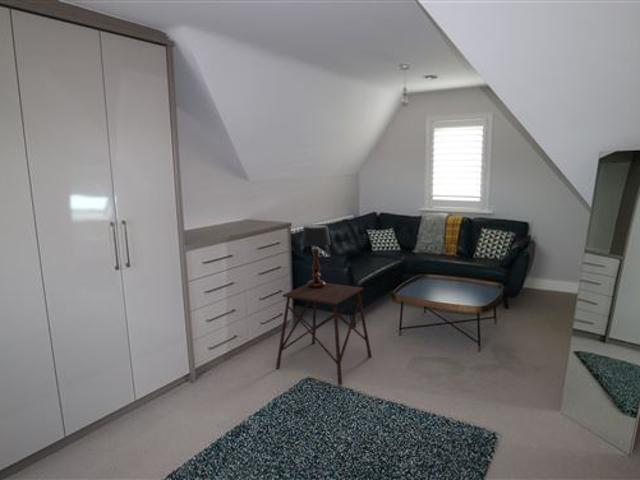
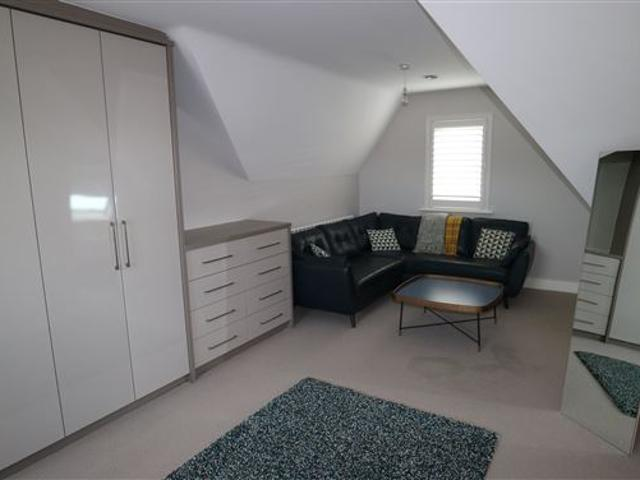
- side table [275,282,373,386]
- table lamp [300,224,332,288]
